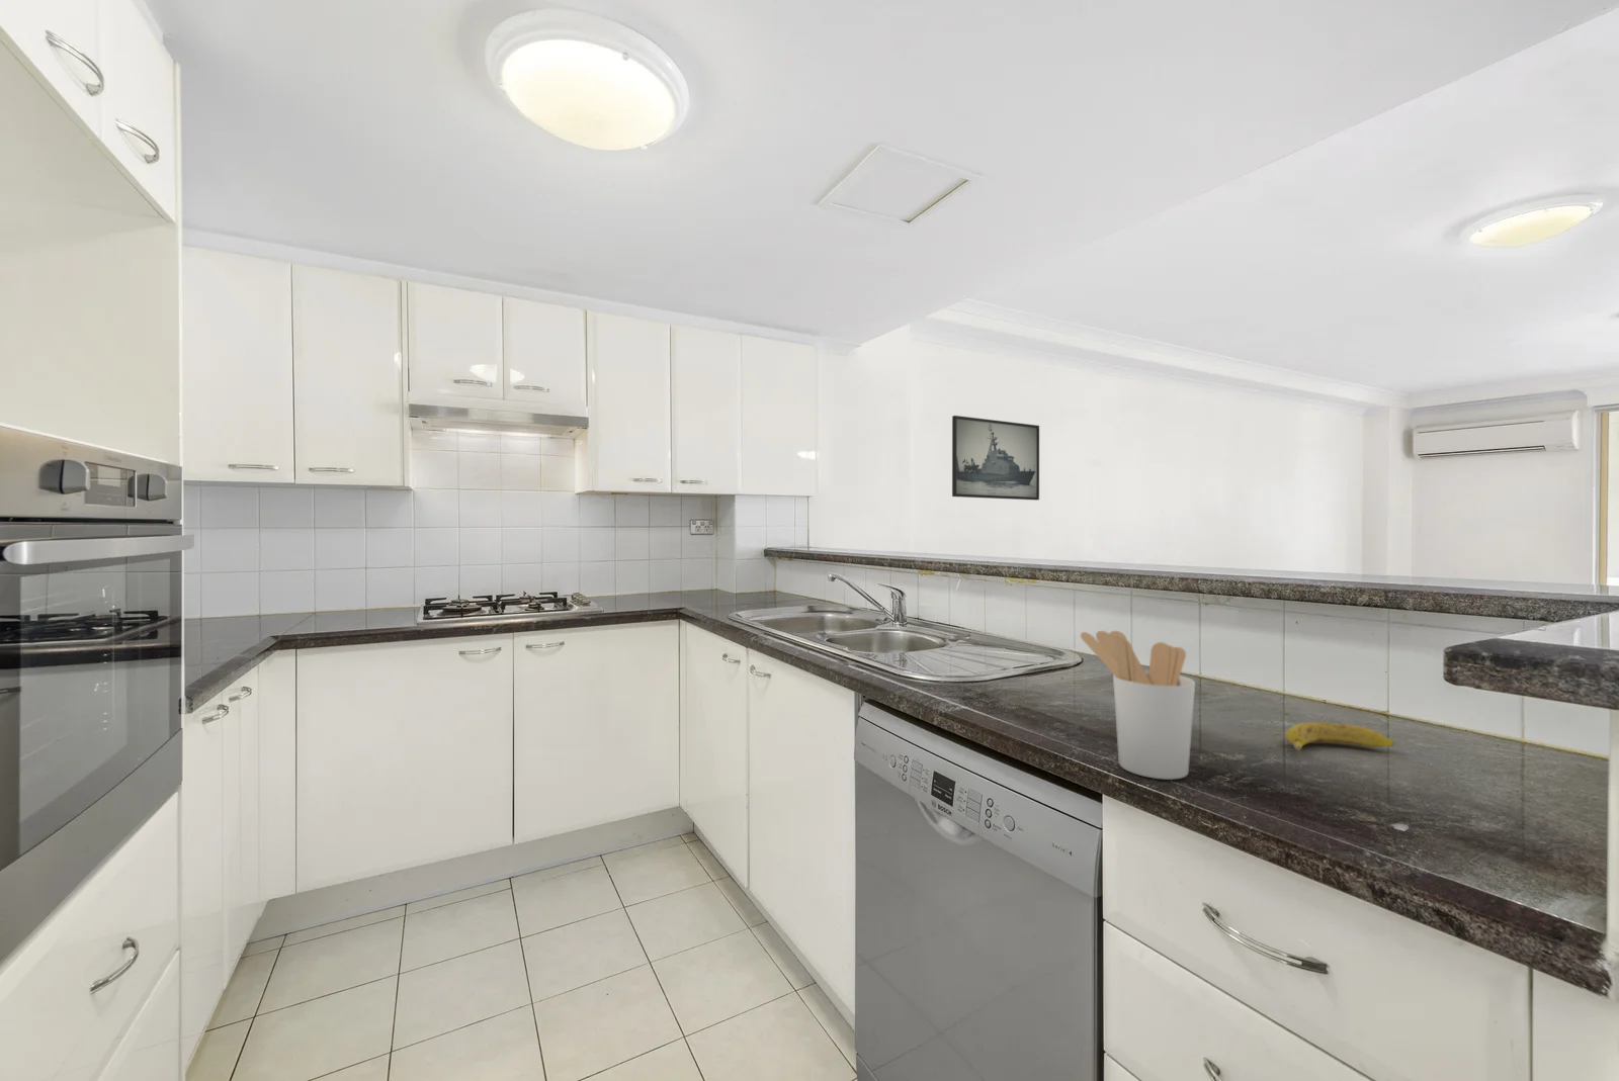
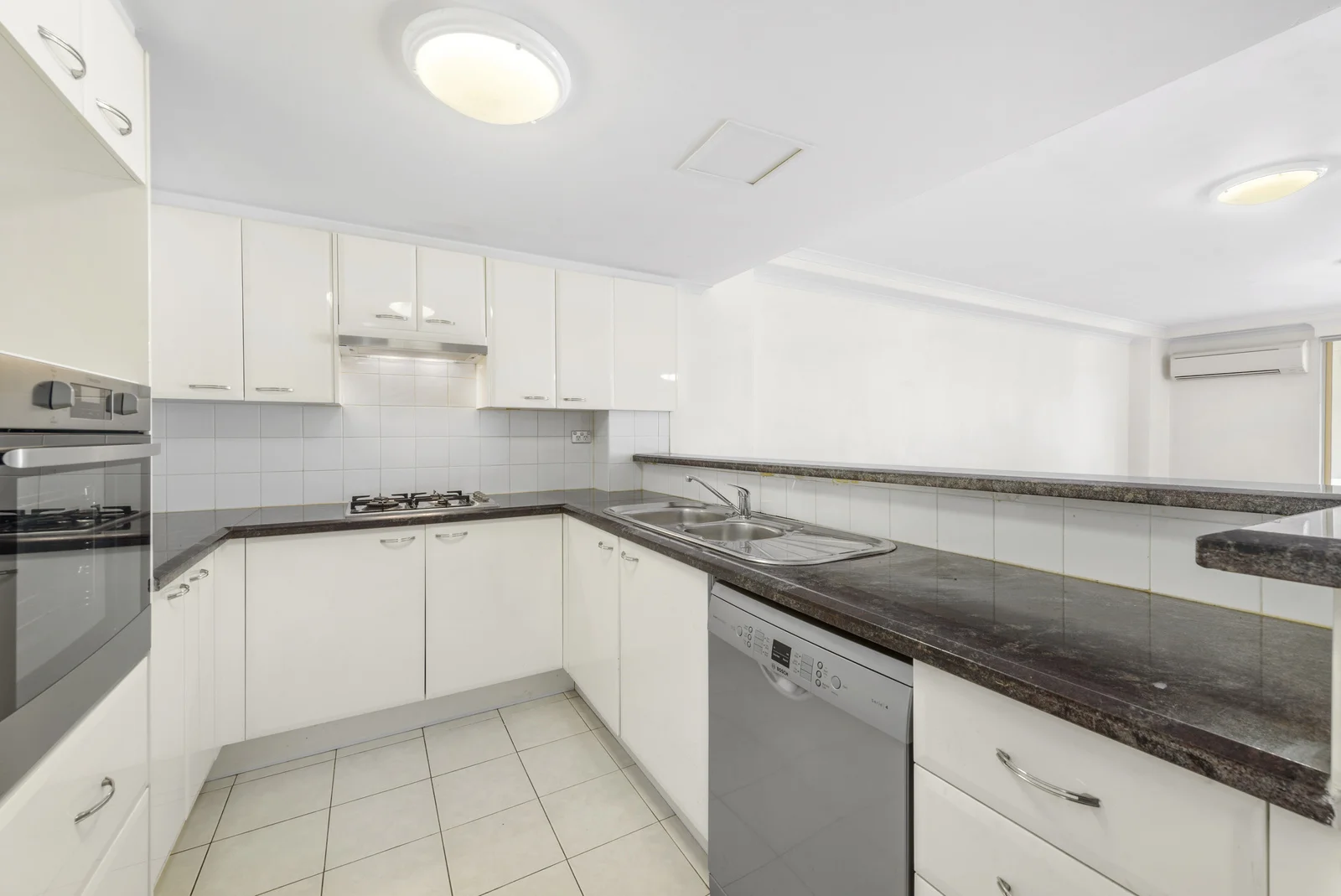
- banana [1285,721,1396,752]
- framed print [951,415,1041,502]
- utensil holder [1079,630,1196,781]
